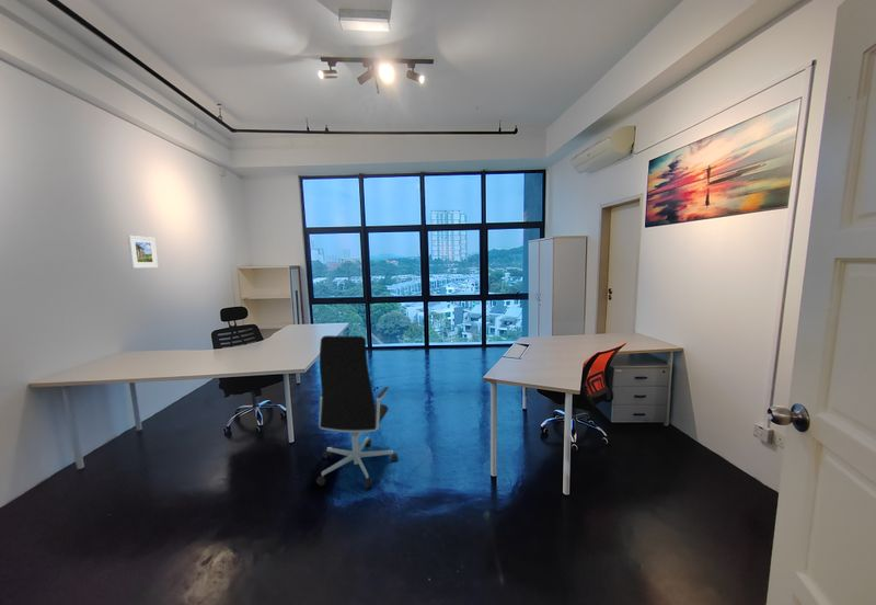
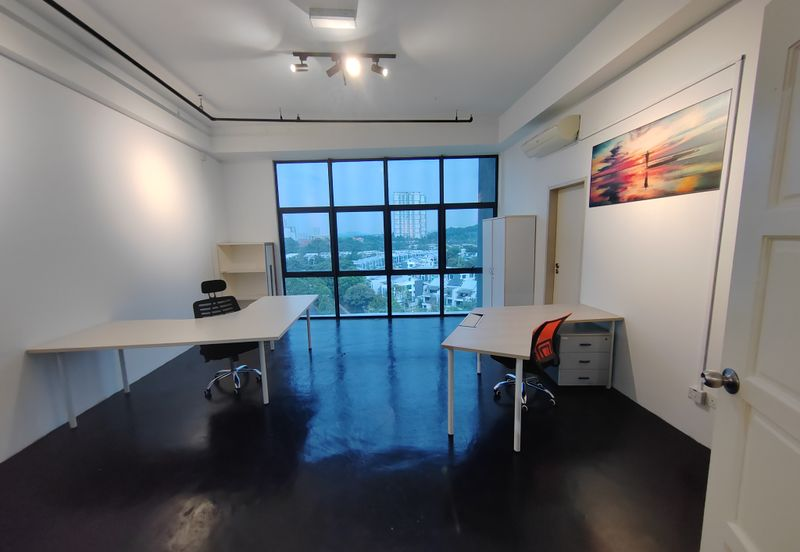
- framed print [127,235,159,270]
- office chair [315,334,400,489]
